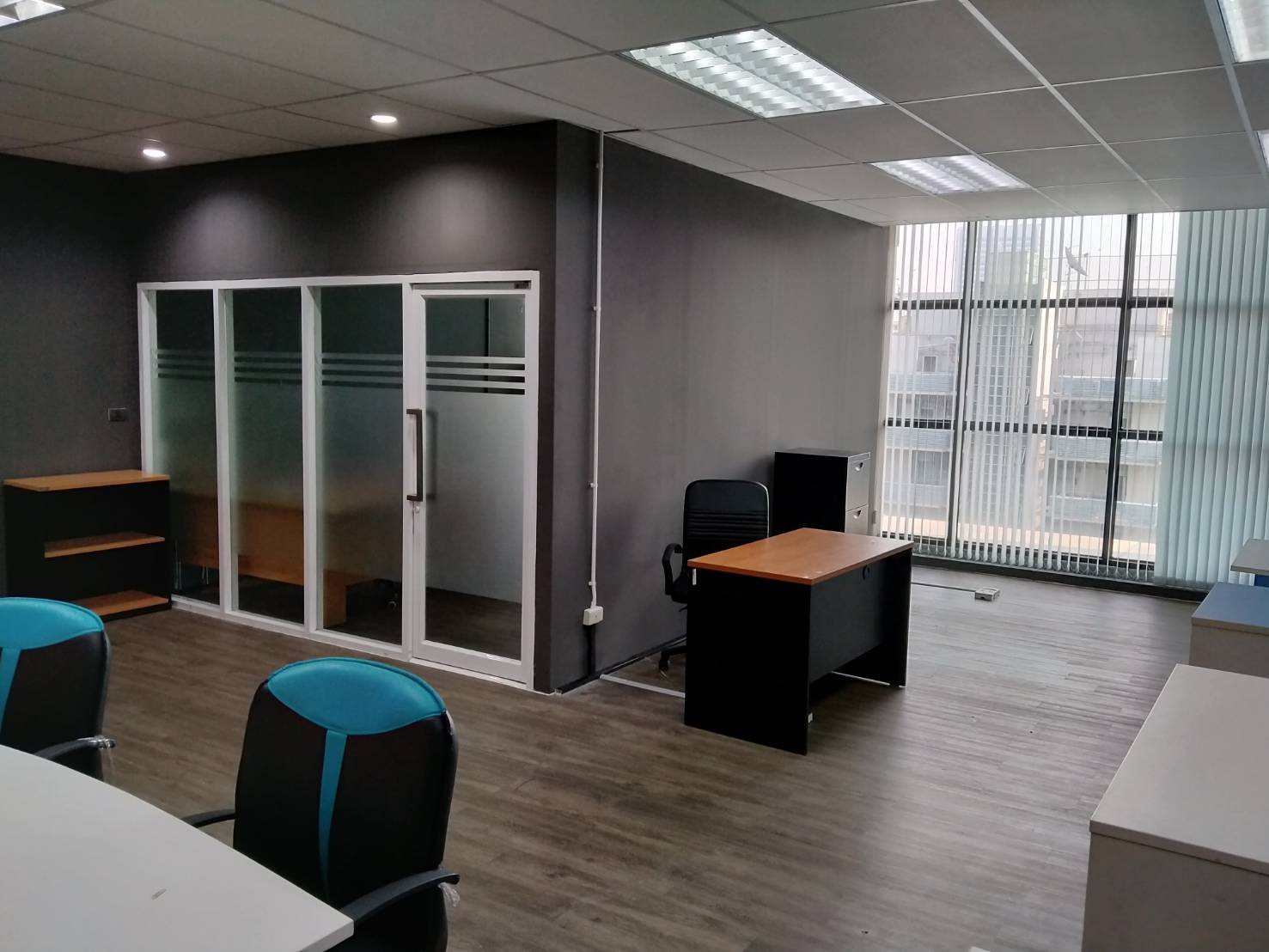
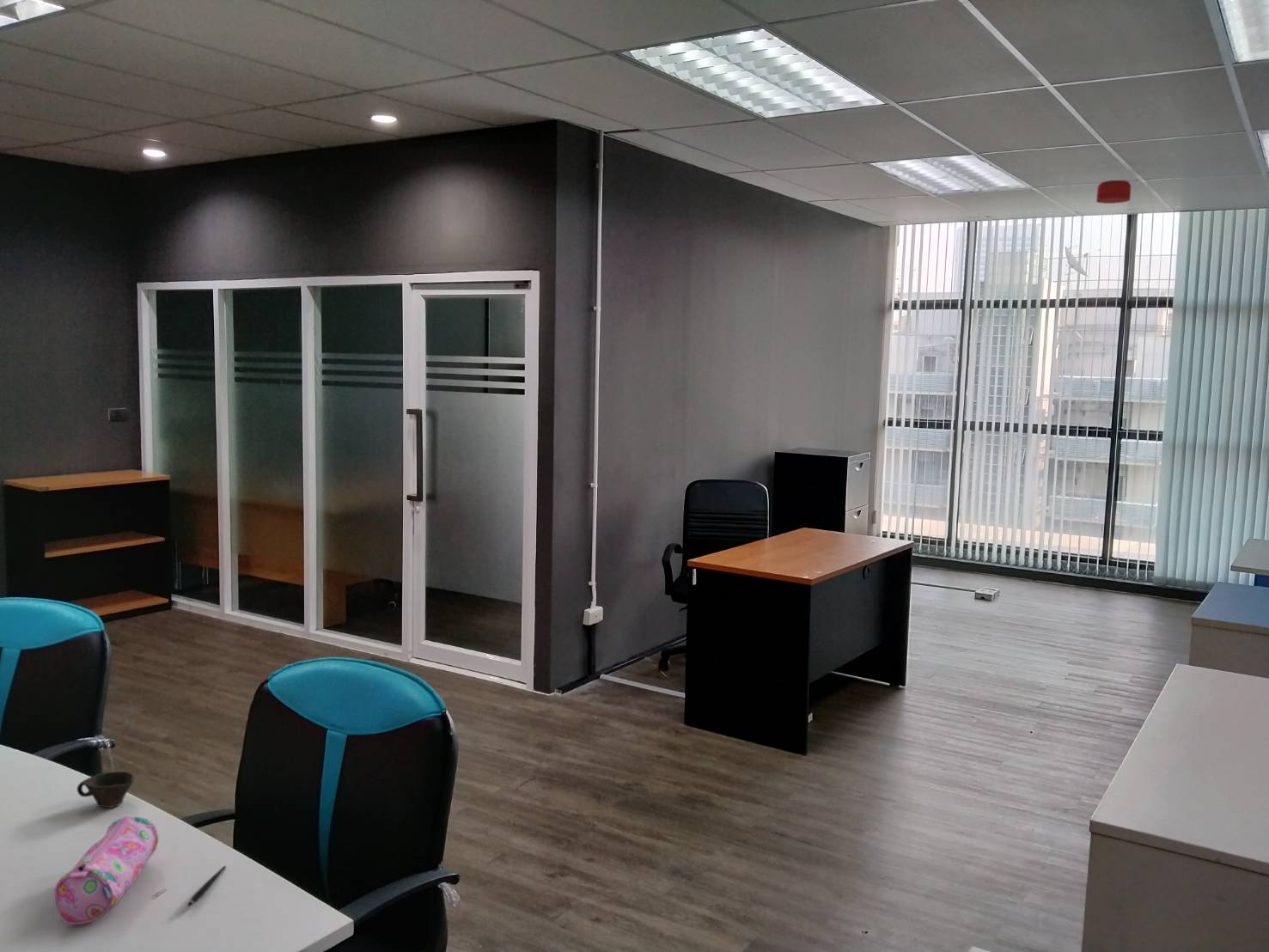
+ pen [187,865,227,907]
+ pencil case [54,815,159,925]
+ smoke detector [1095,180,1132,204]
+ cup [76,771,136,809]
